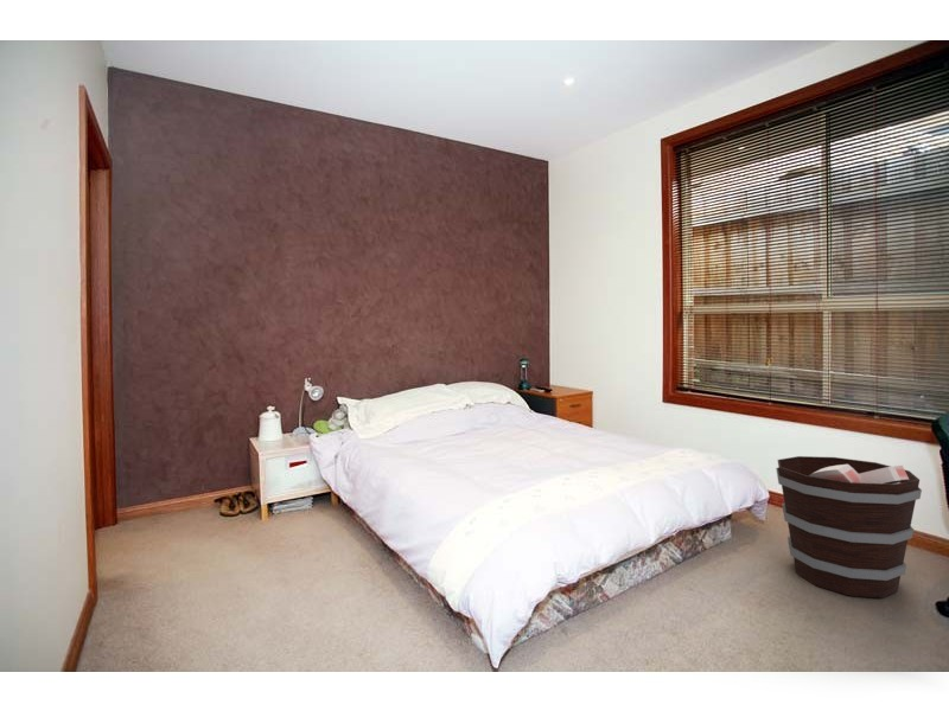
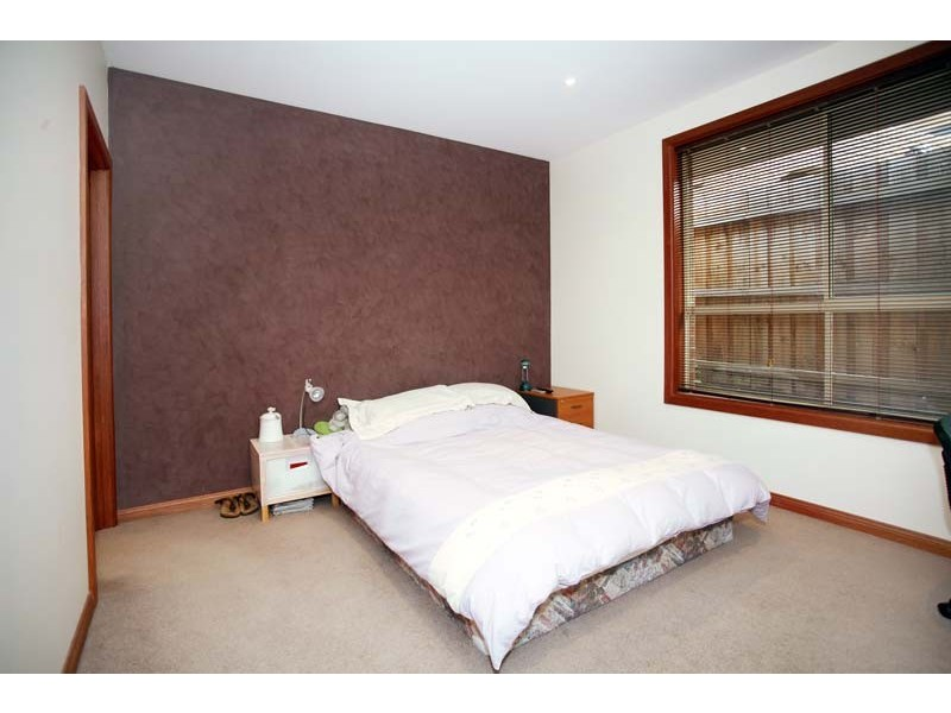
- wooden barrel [775,455,923,600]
